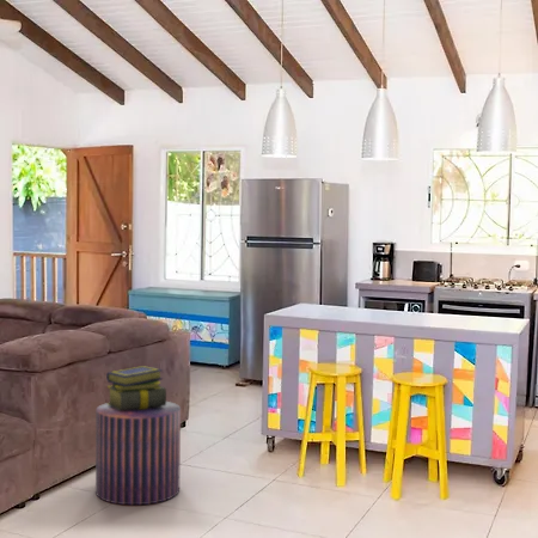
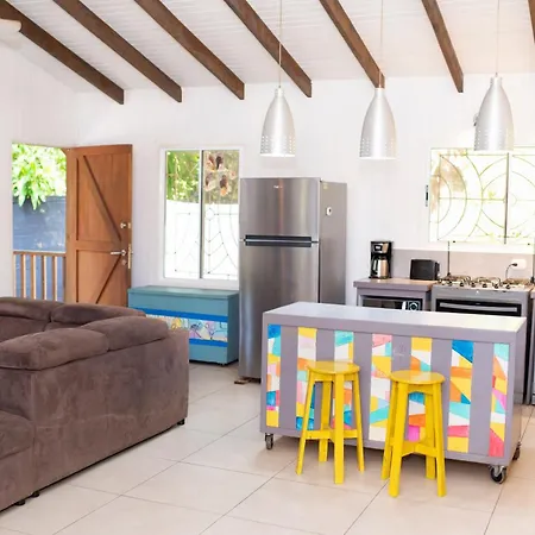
- pouf [94,401,182,506]
- stack of books [105,365,167,411]
